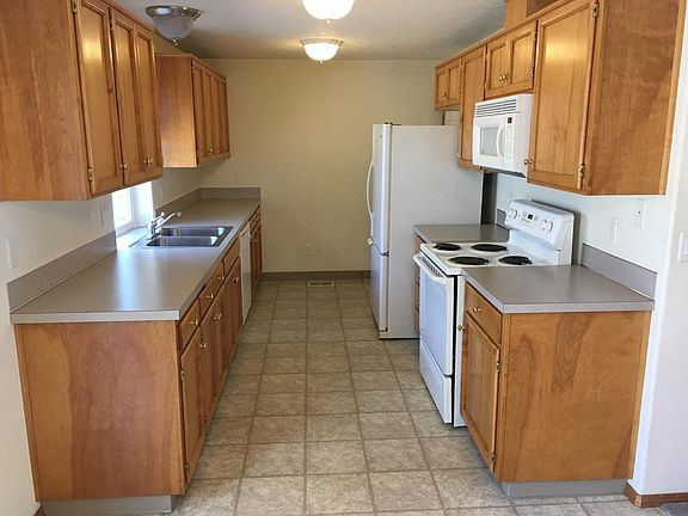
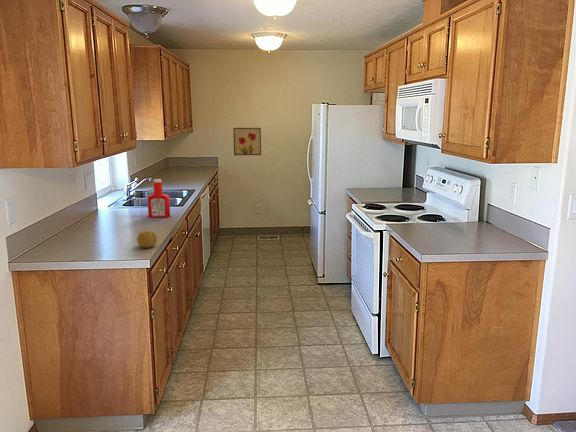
+ soap bottle [146,178,171,218]
+ fruit [136,230,158,249]
+ wall art [232,127,262,156]
